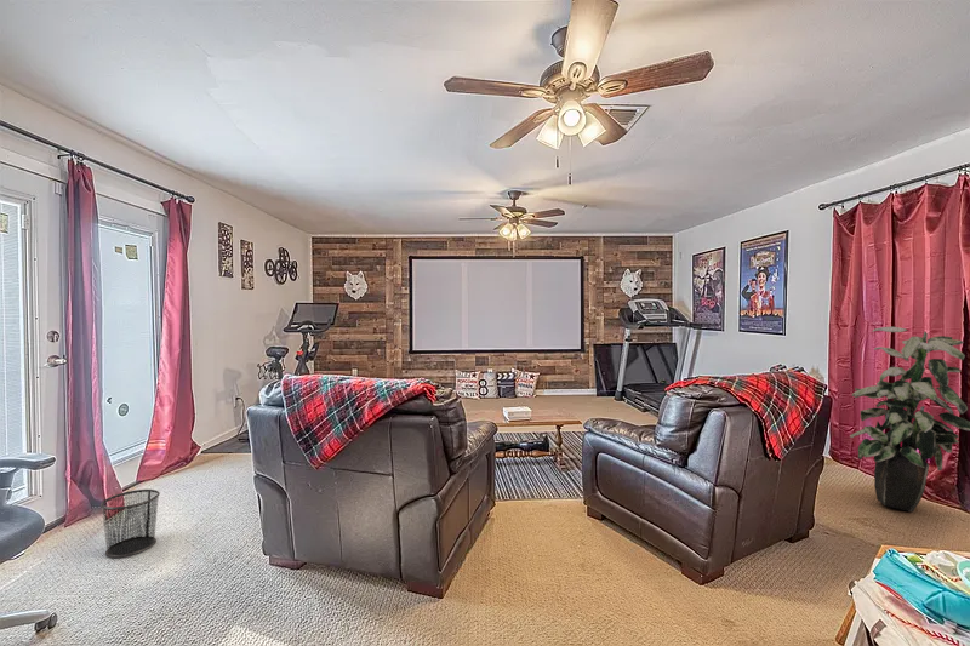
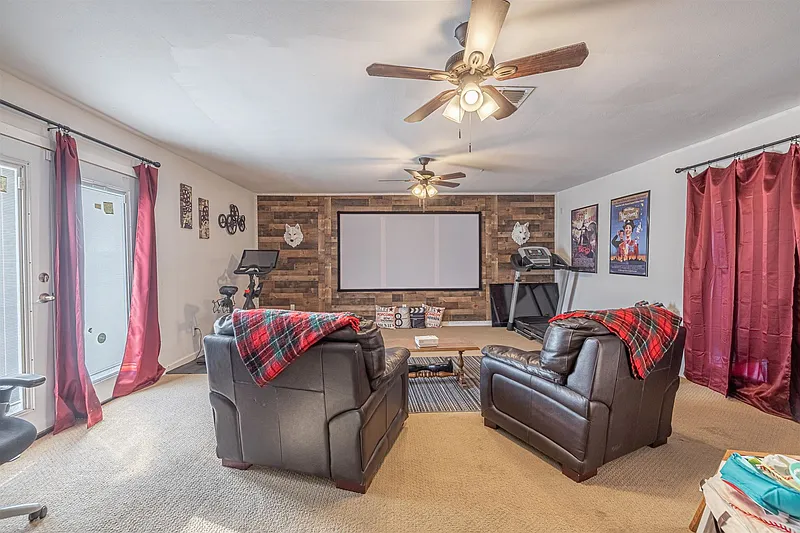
- waste bin [99,488,161,559]
- indoor plant [849,326,970,513]
